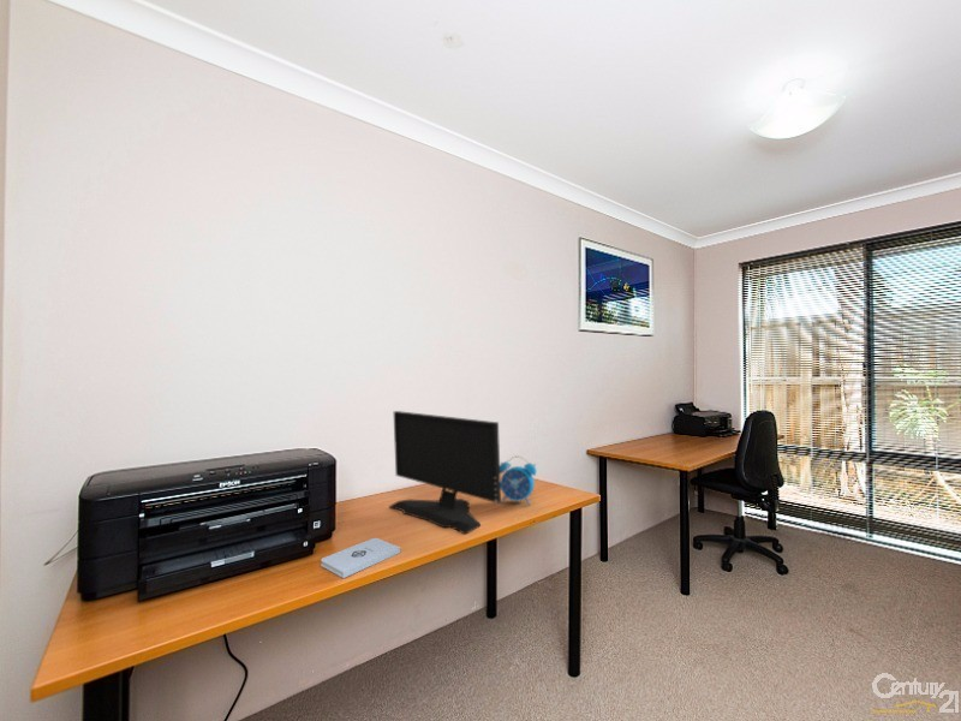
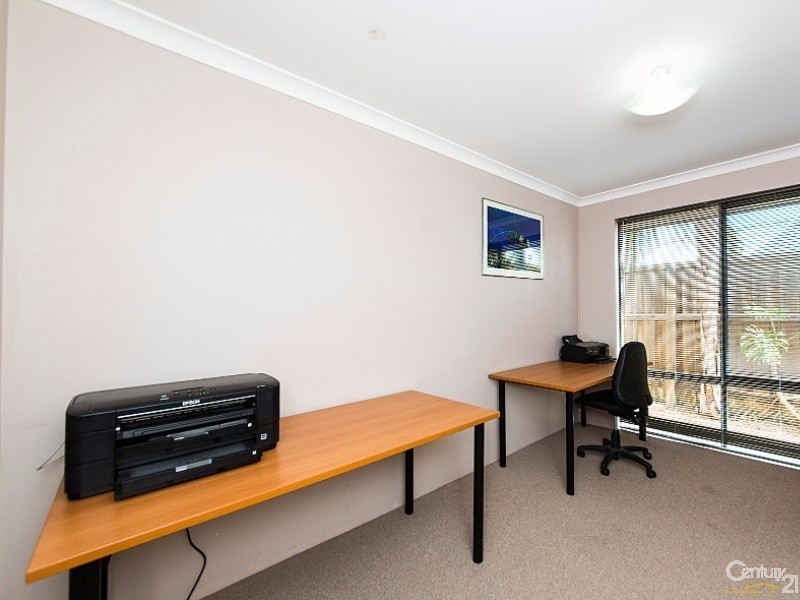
- alarm clock [500,454,538,506]
- computer monitor [388,410,502,536]
- notepad [320,537,401,579]
